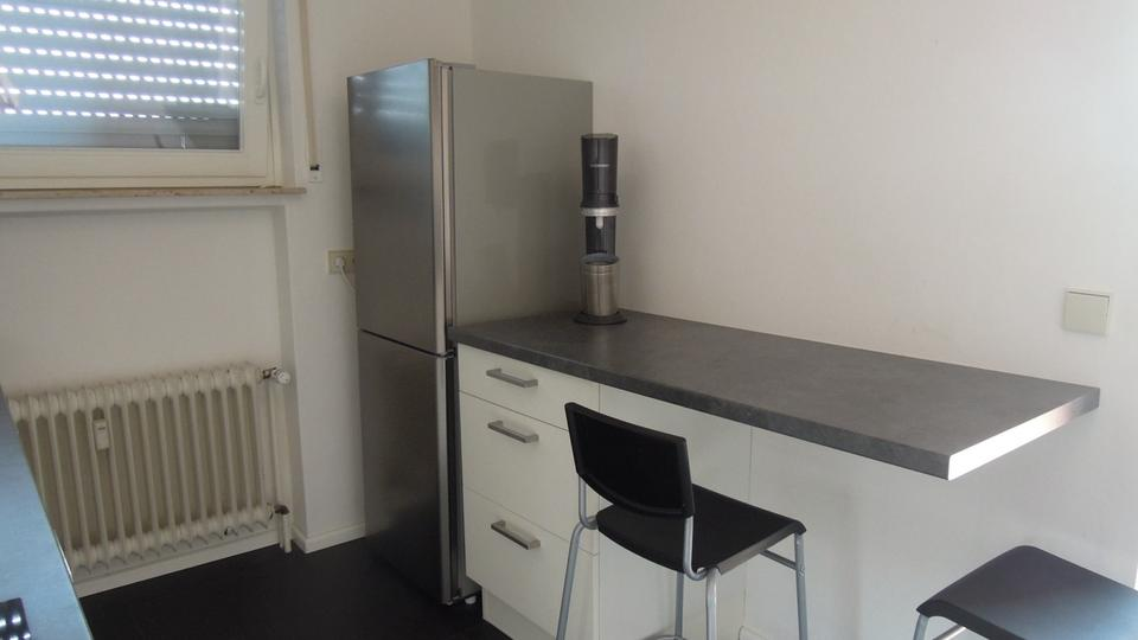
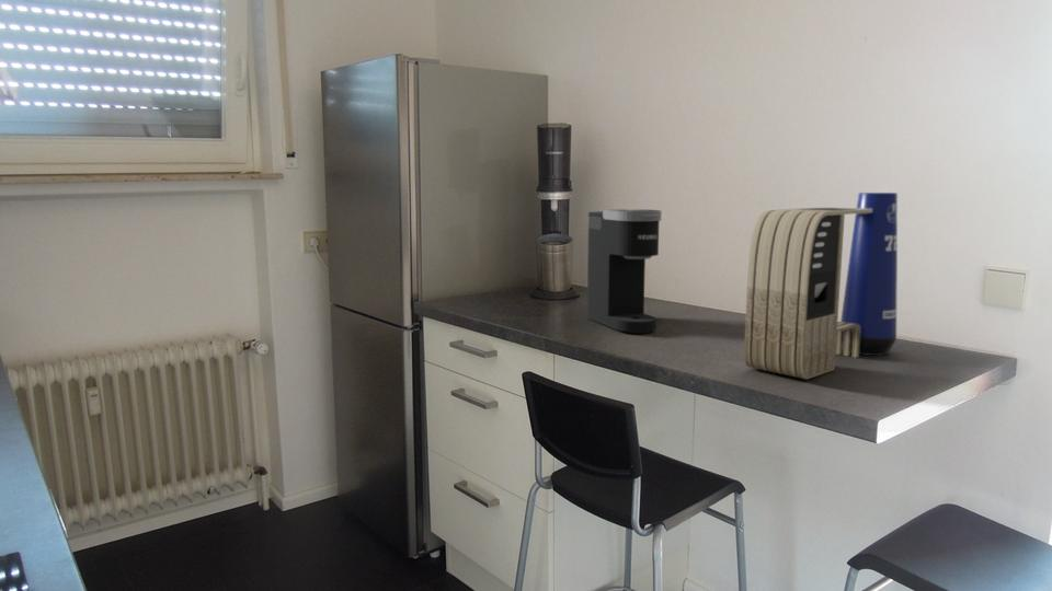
+ vase [839,192,899,357]
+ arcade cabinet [743,207,872,380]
+ coffee maker [586,208,662,334]
